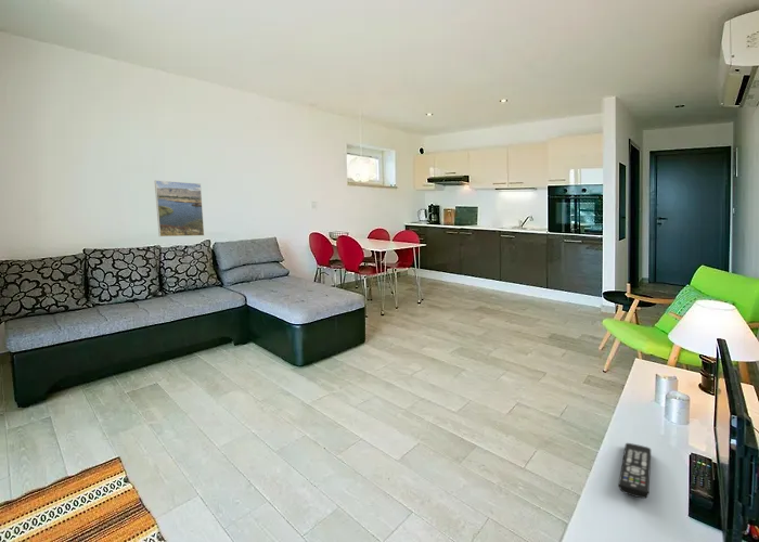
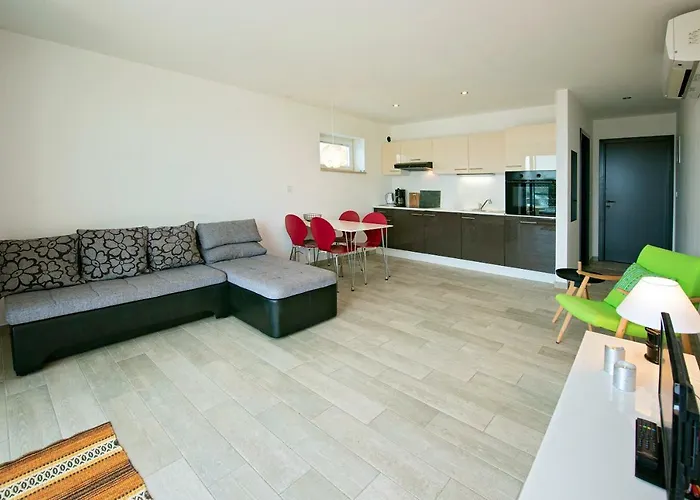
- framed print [154,179,205,237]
- remote control [618,442,652,500]
